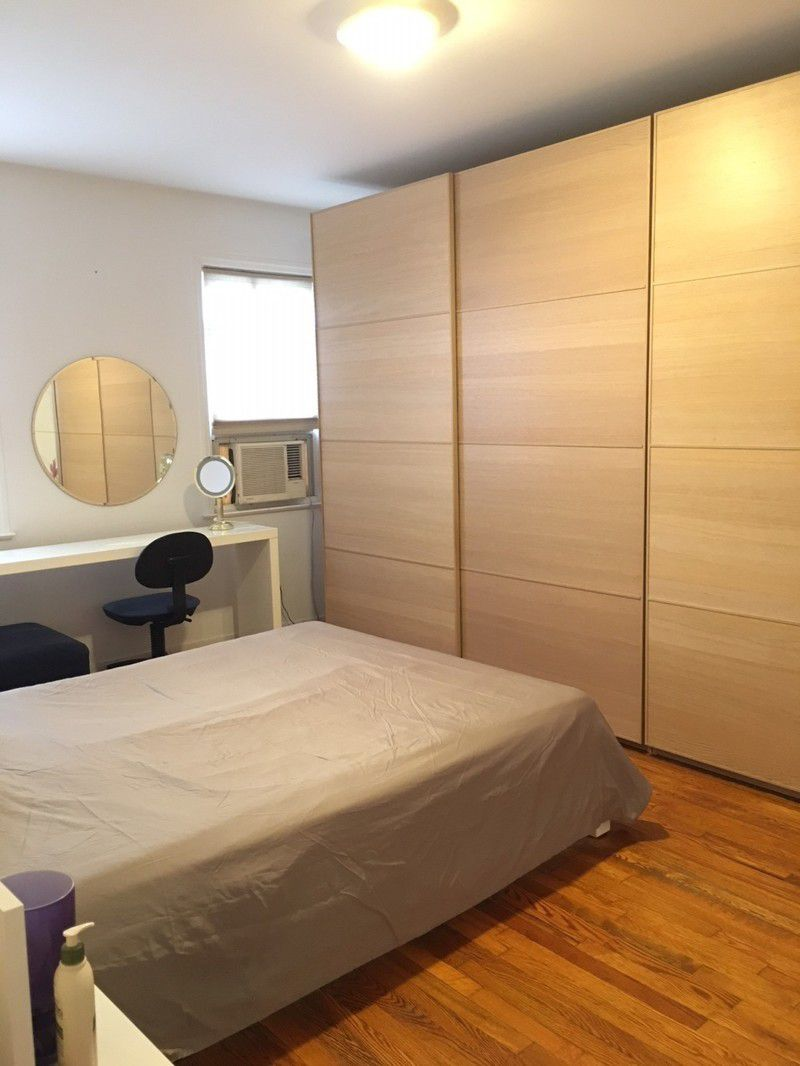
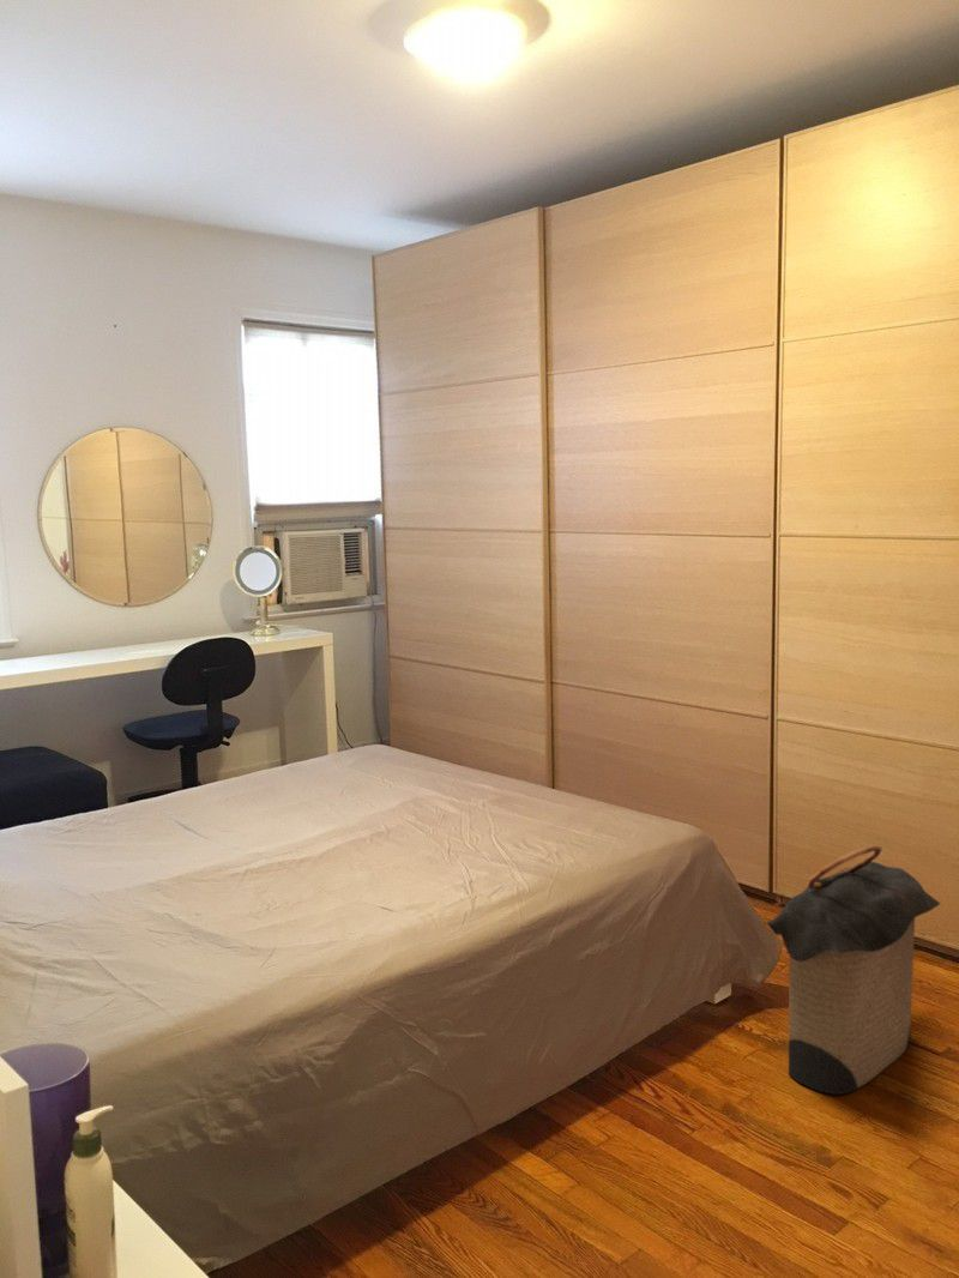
+ laundry hamper [765,844,941,1096]
